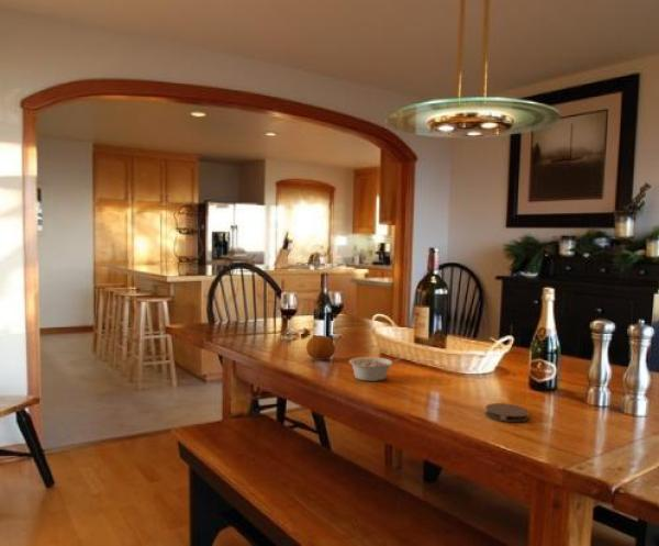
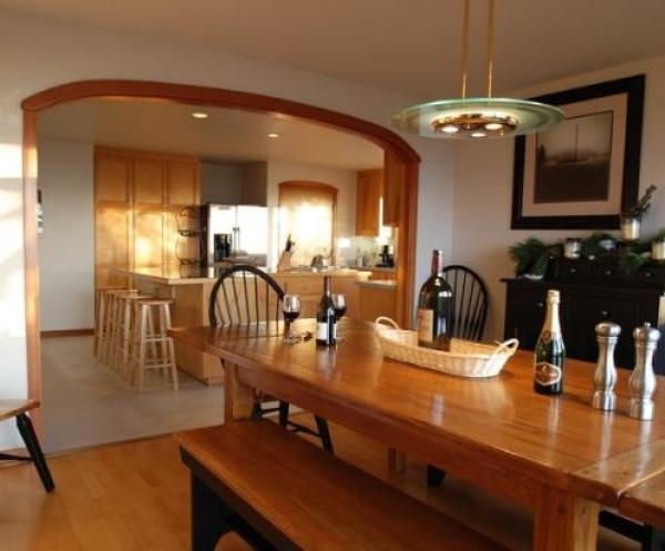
- legume [348,356,403,382]
- fruit [305,335,336,361]
- coaster [484,402,530,423]
